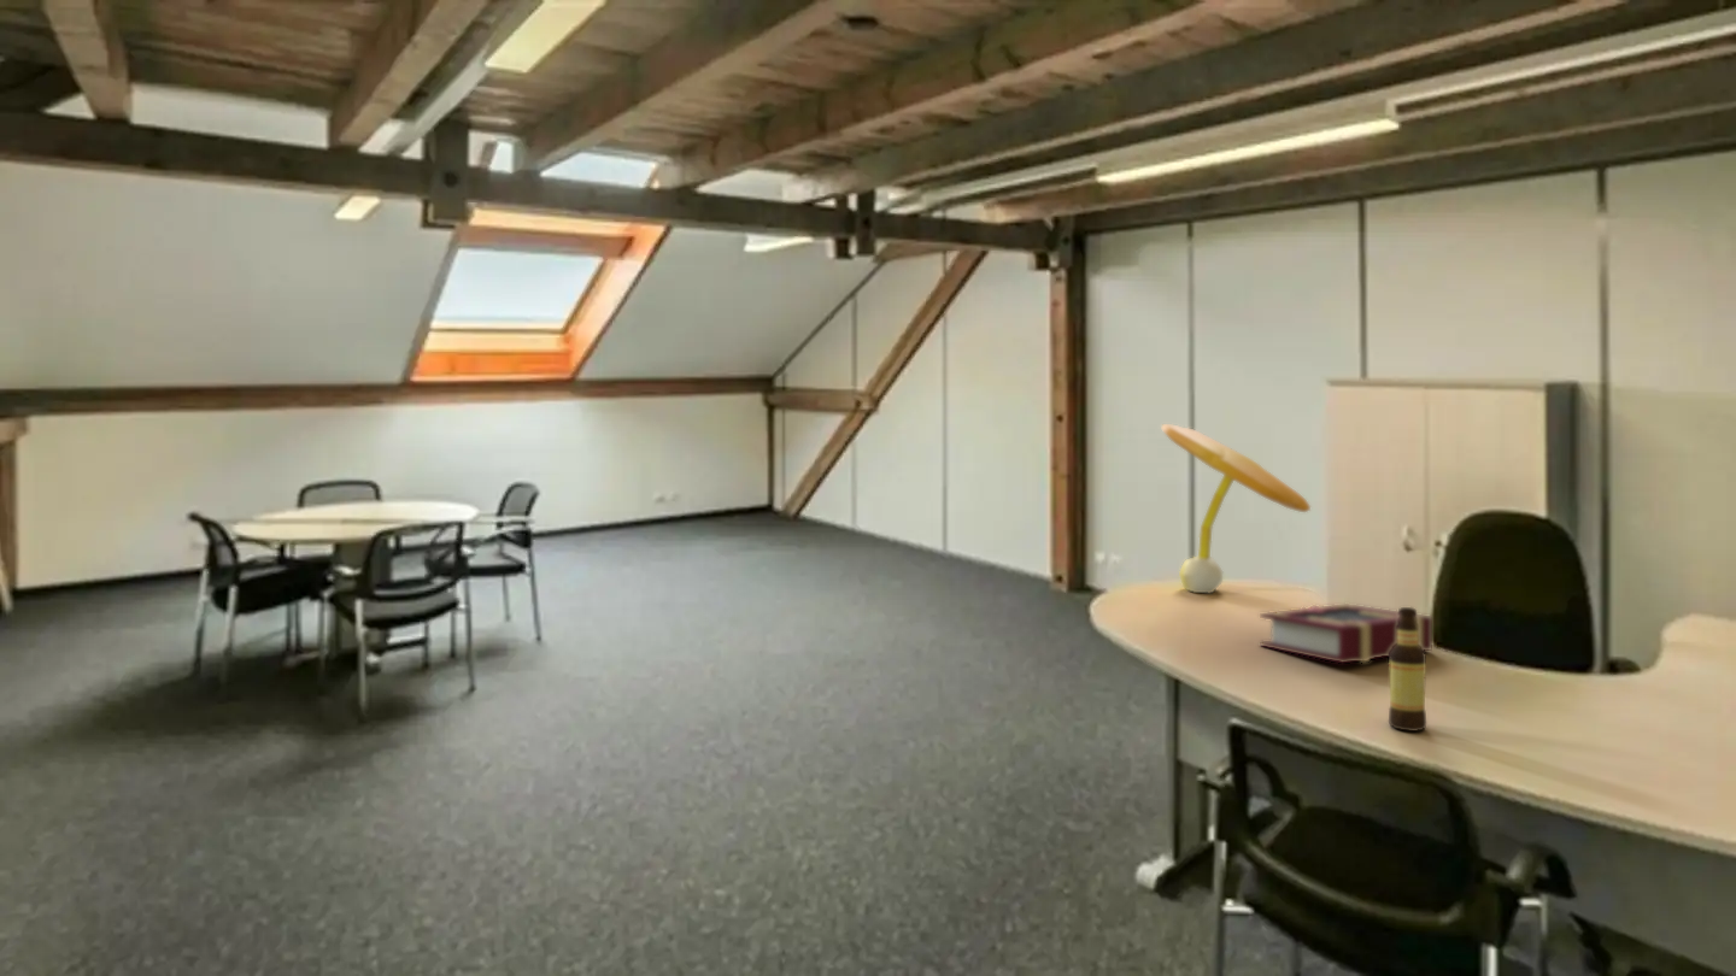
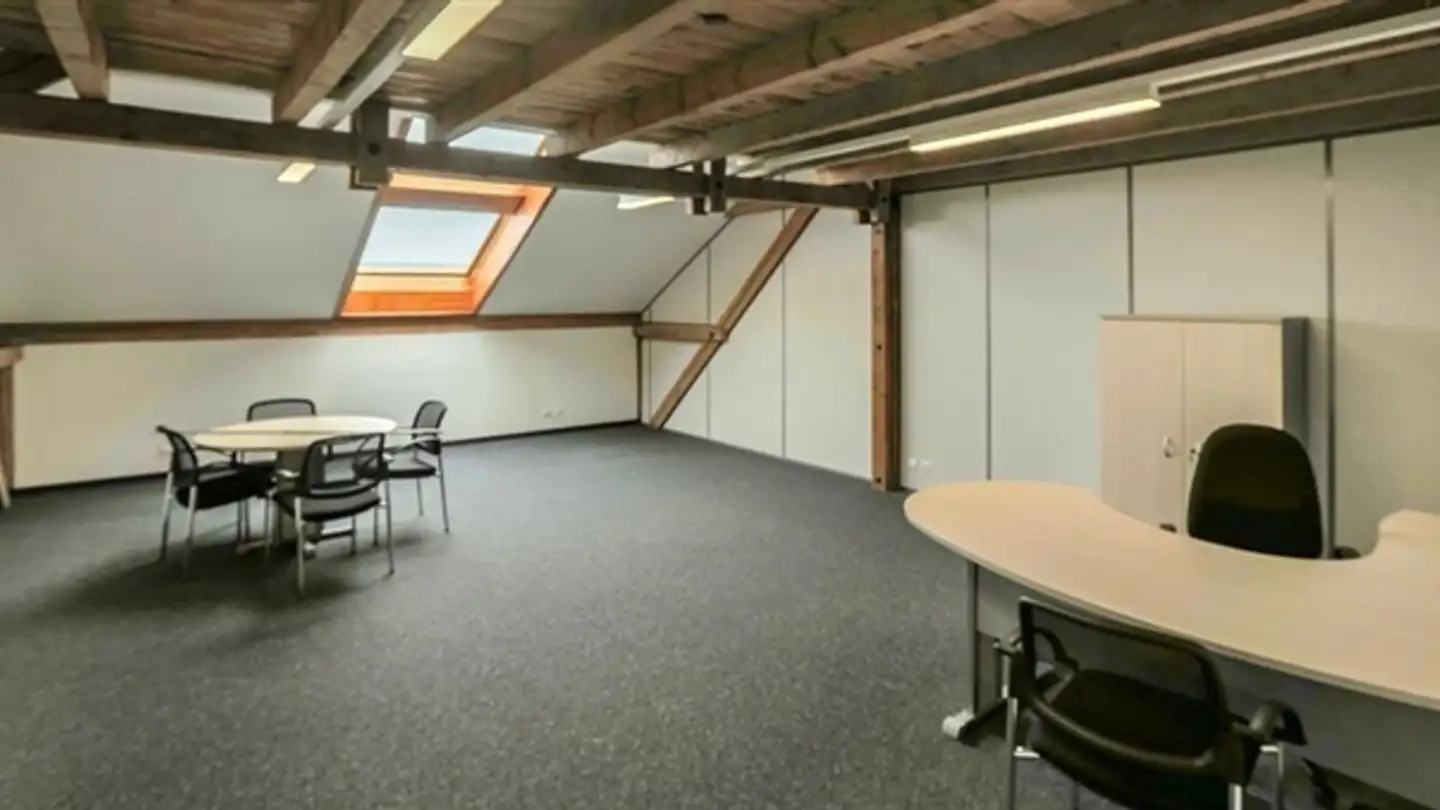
- bottle [1388,606,1427,733]
- desk lamp [1160,423,1312,594]
- book [1259,602,1433,664]
